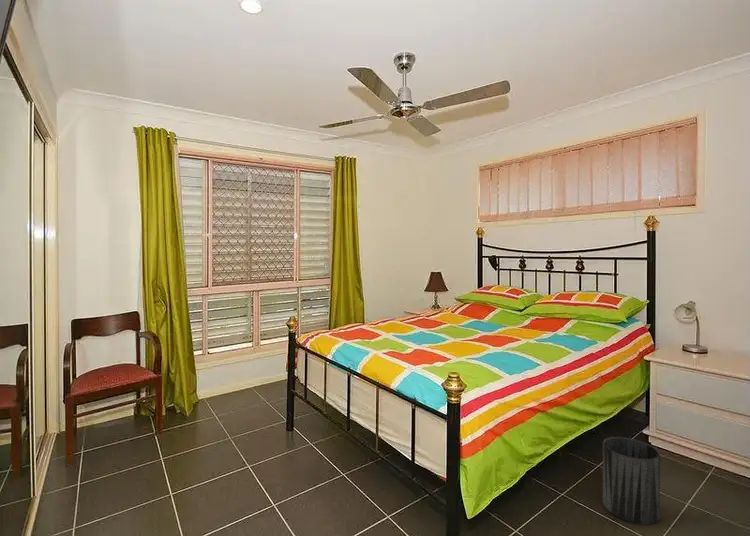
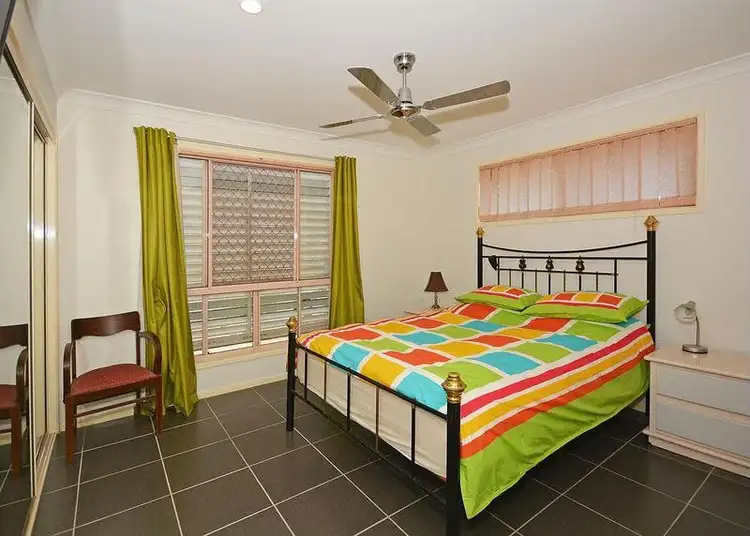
- trash can [602,436,661,526]
